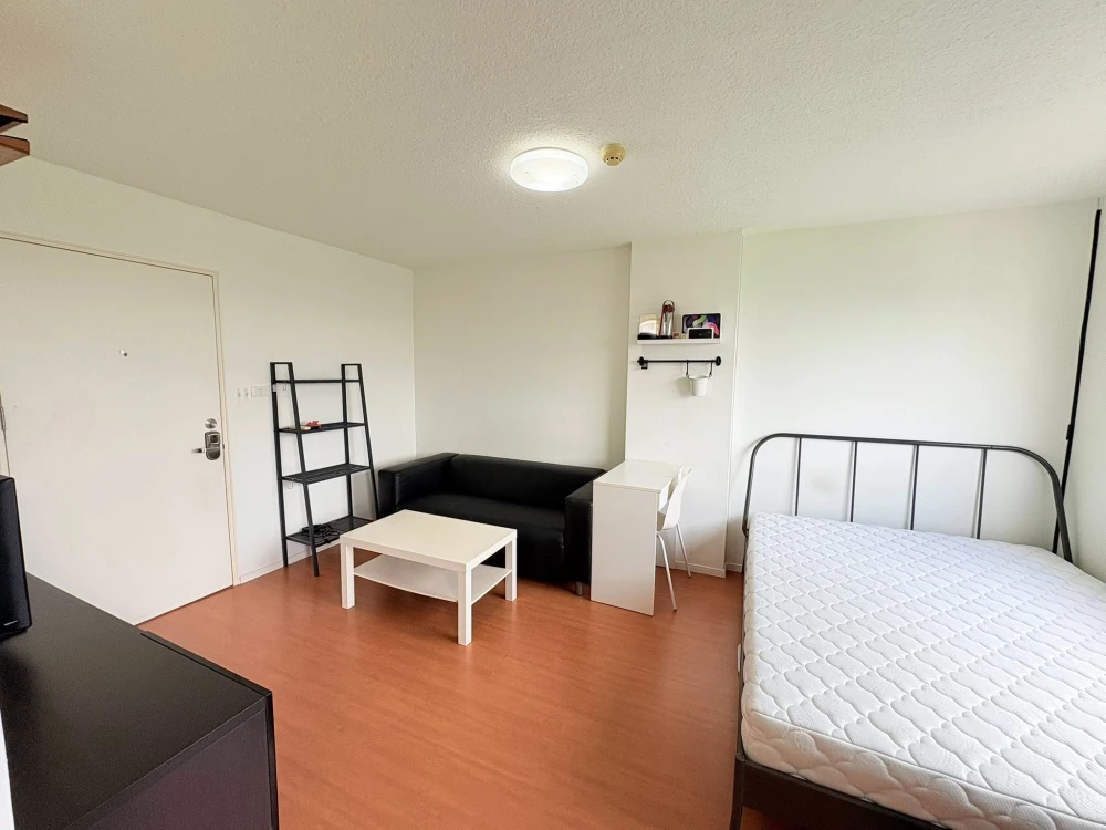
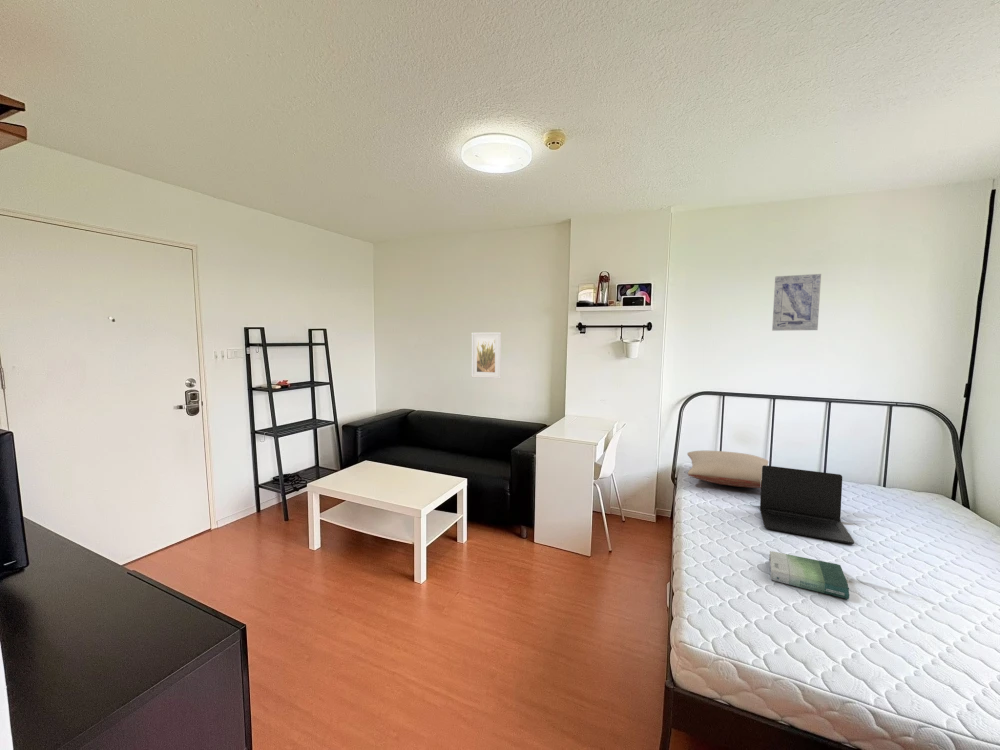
+ pillow [686,450,769,489]
+ book [768,550,850,600]
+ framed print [471,331,502,379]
+ wall art [771,273,822,332]
+ laptop [759,465,855,545]
